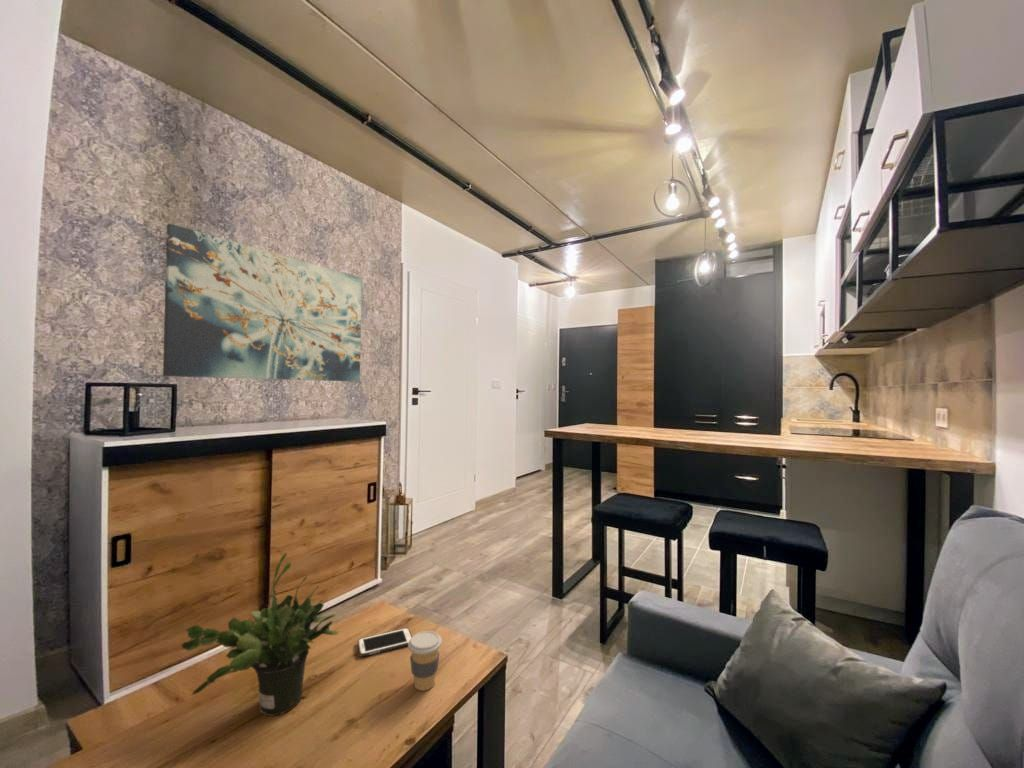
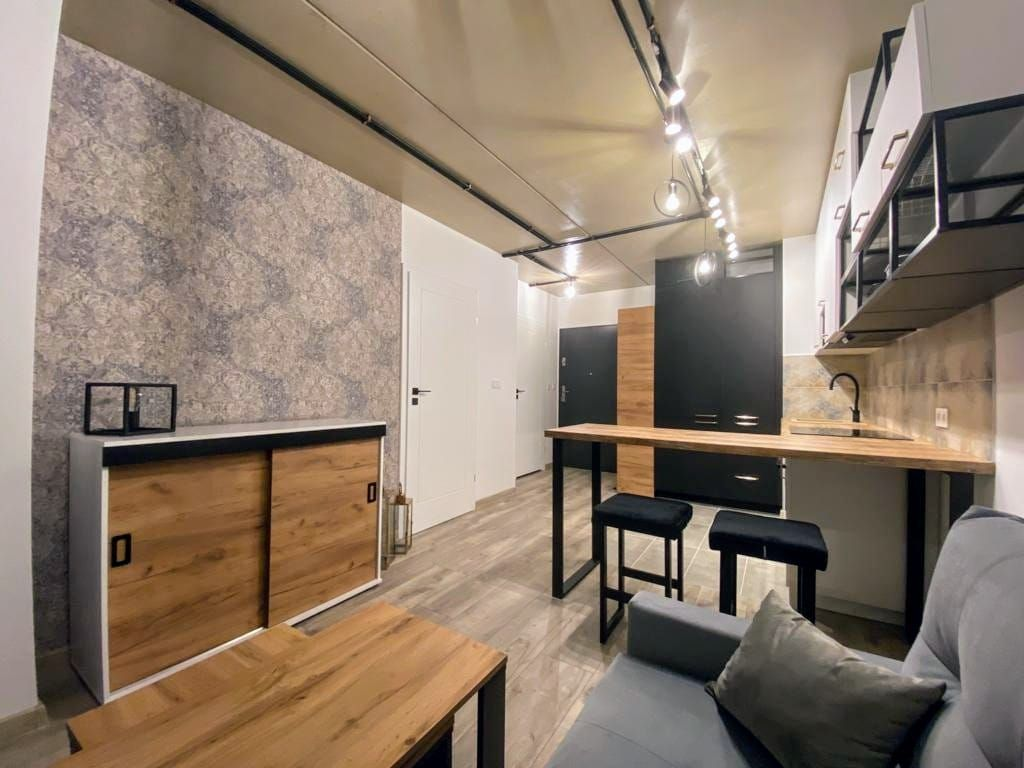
- potted plant [180,551,339,717]
- coffee cup [407,630,443,692]
- cell phone [357,627,413,657]
- wall art [162,223,363,383]
